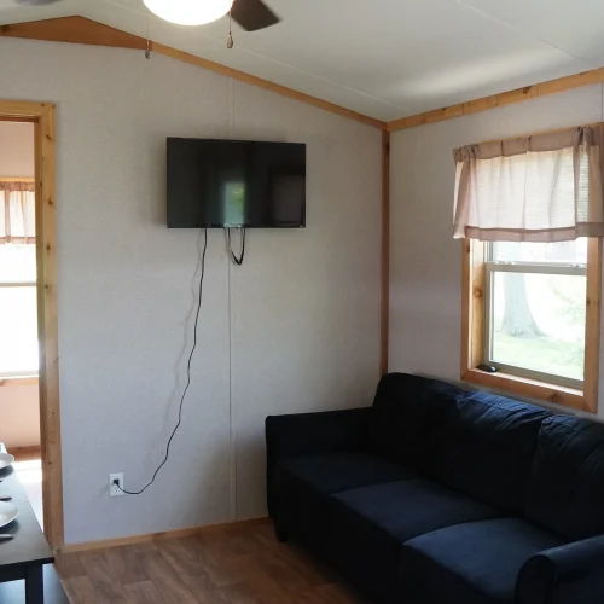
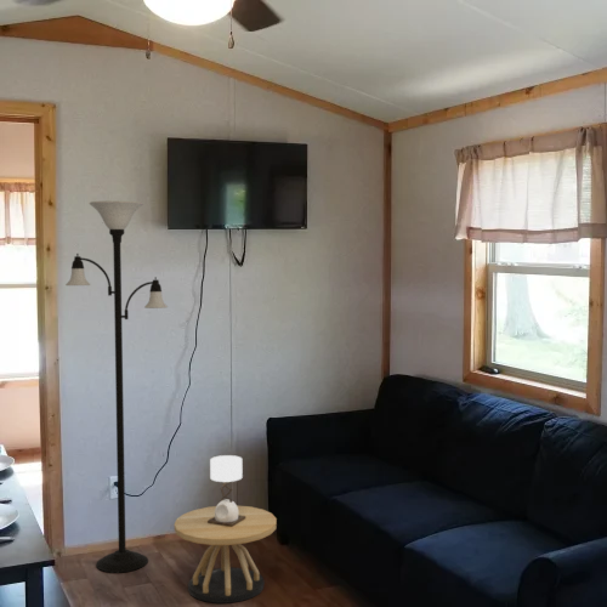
+ floor lamp [64,199,169,574]
+ side table [174,454,278,605]
